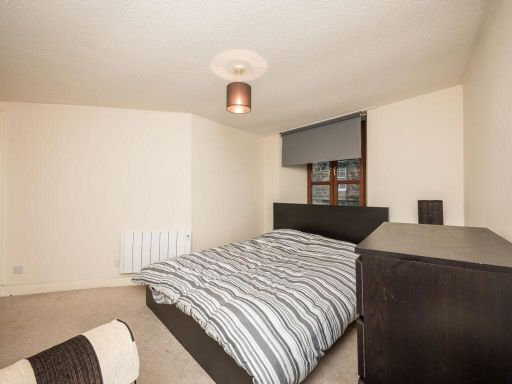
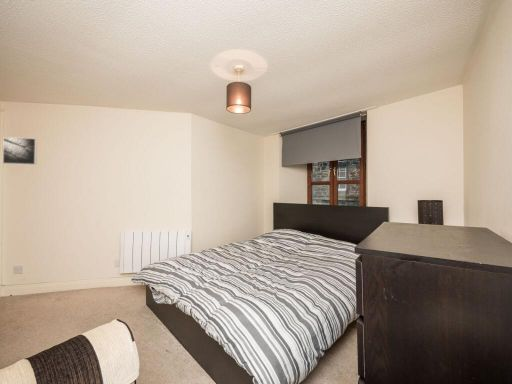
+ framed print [2,136,38,166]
